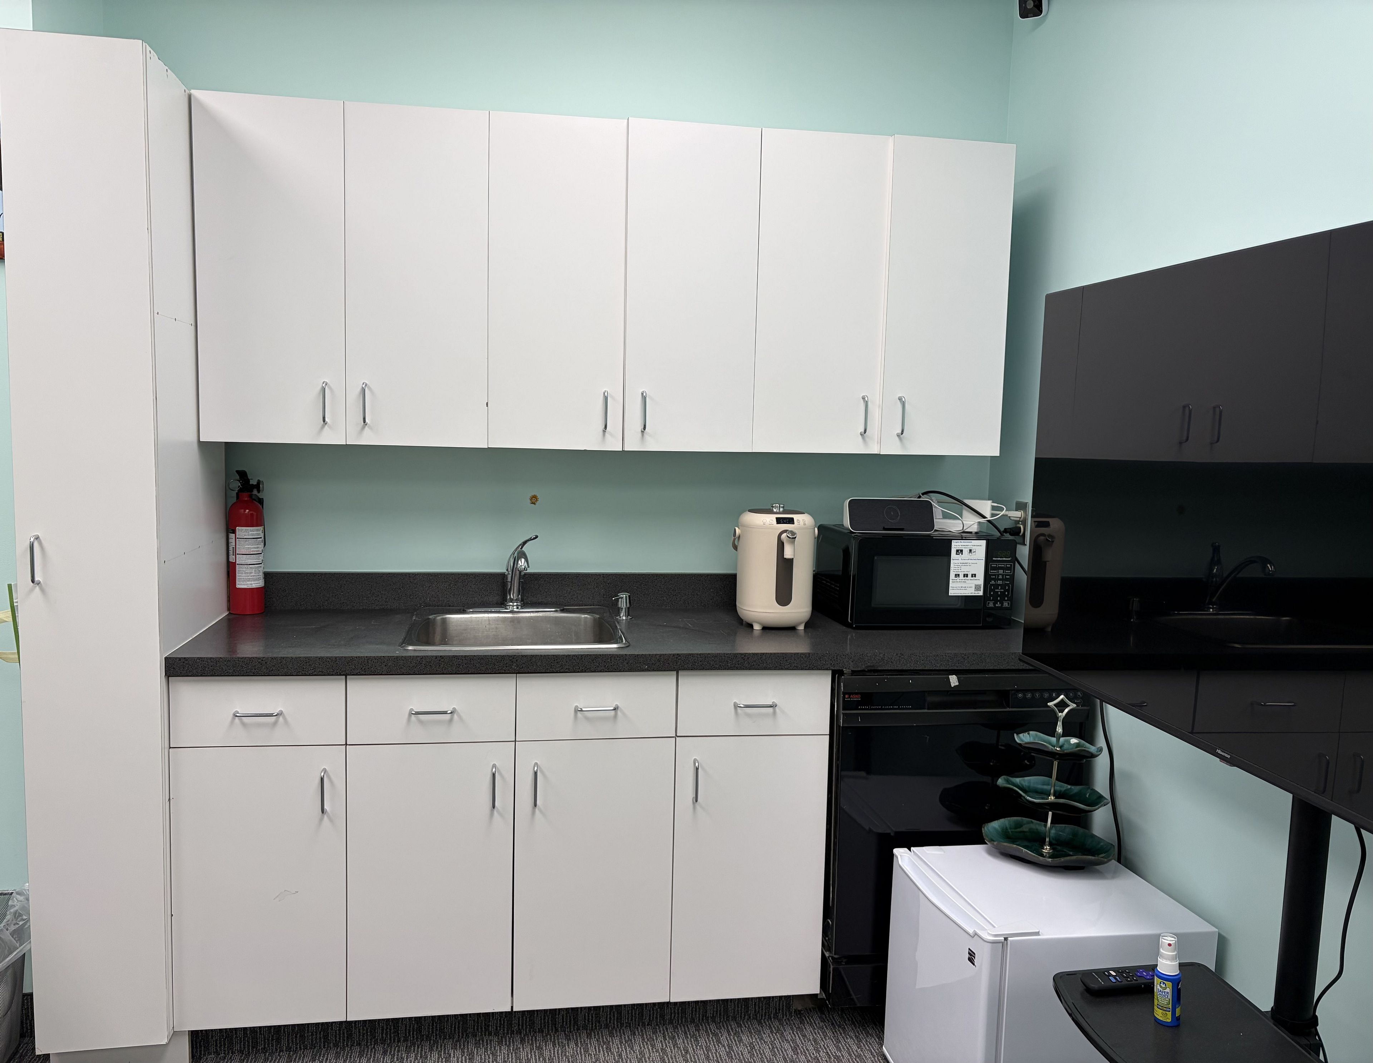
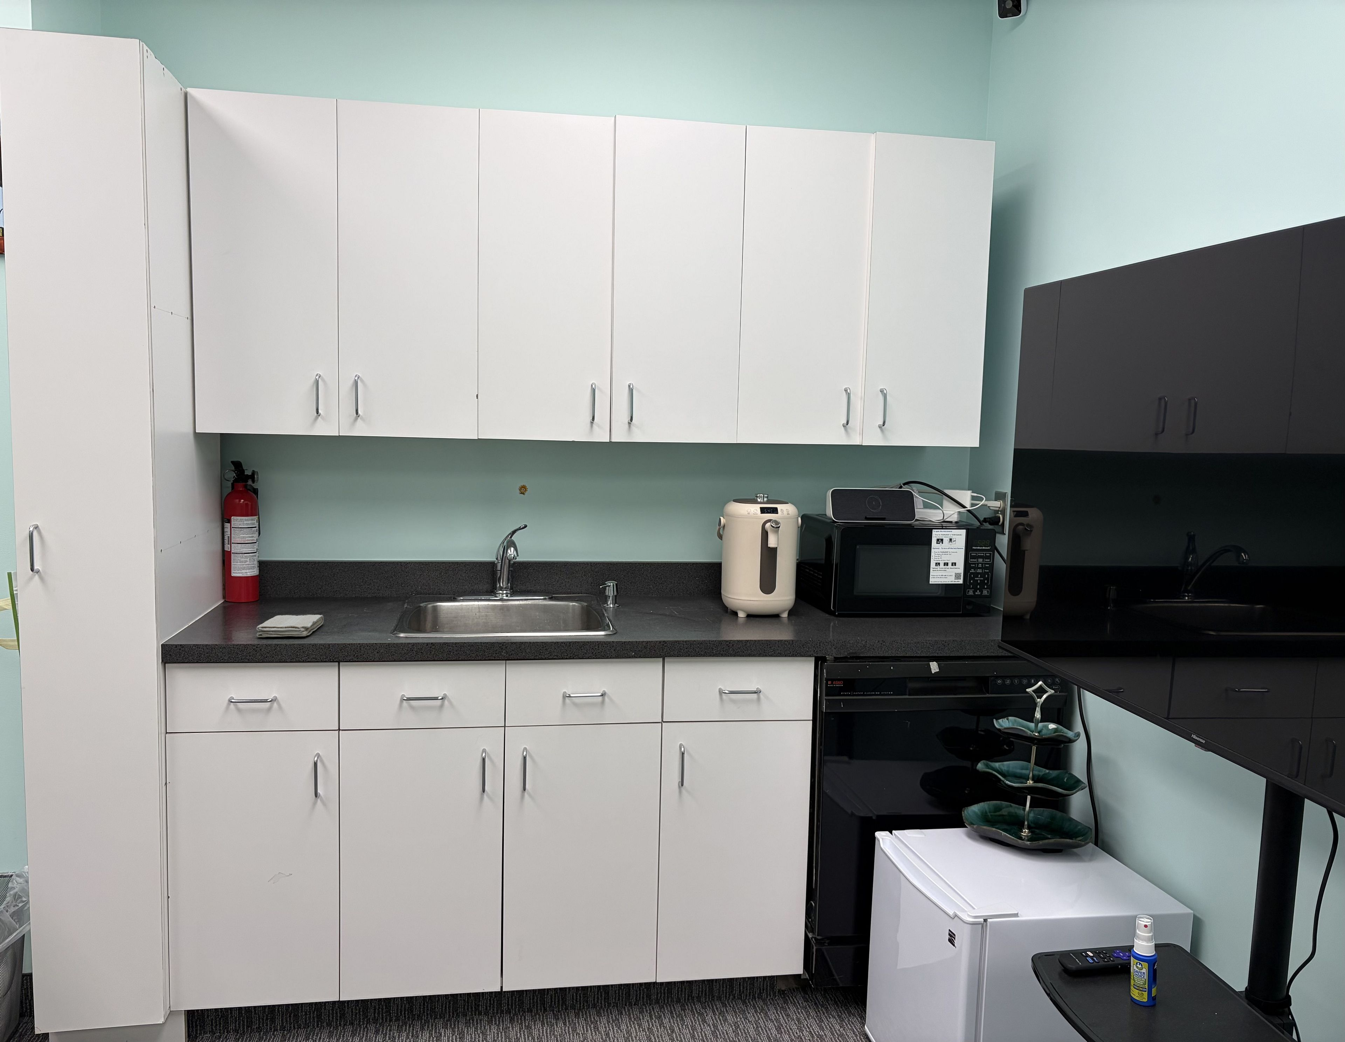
+ washcloth [257,615,324,637]
